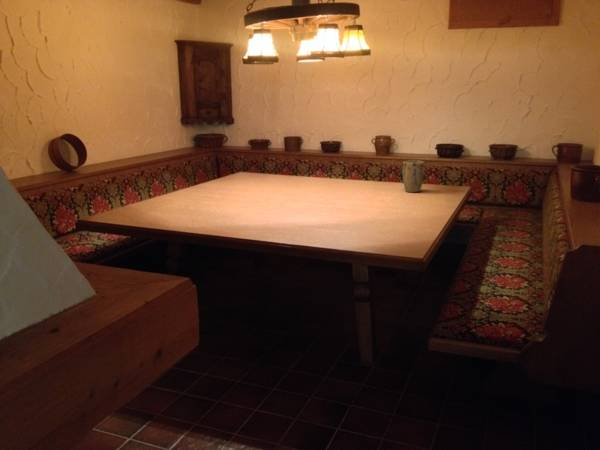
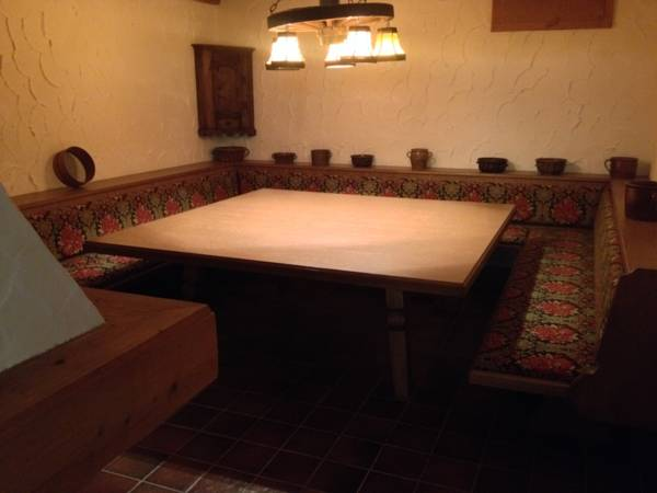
- plant pot [402,160,425,193]
